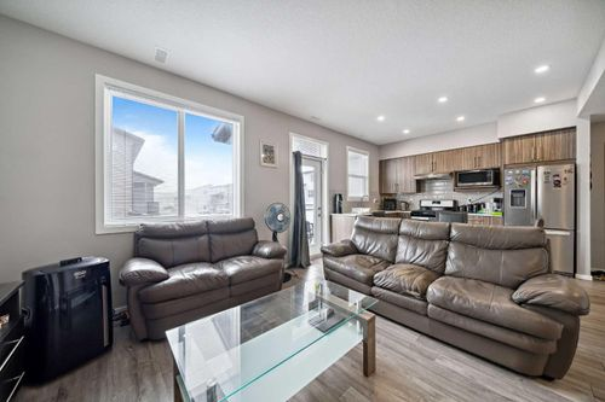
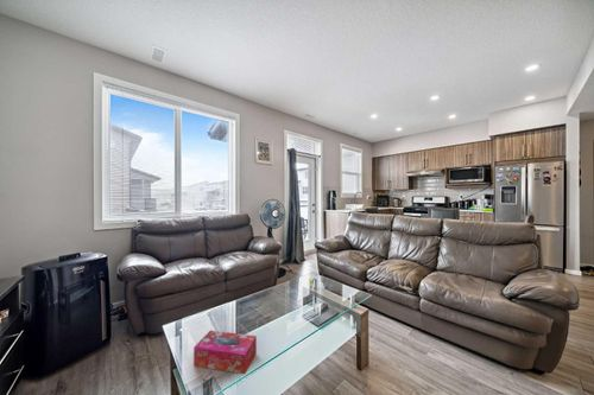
+ tissue box [192,330,258,375]
